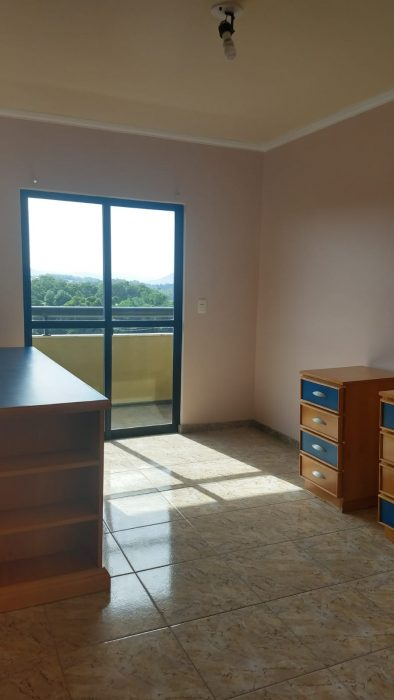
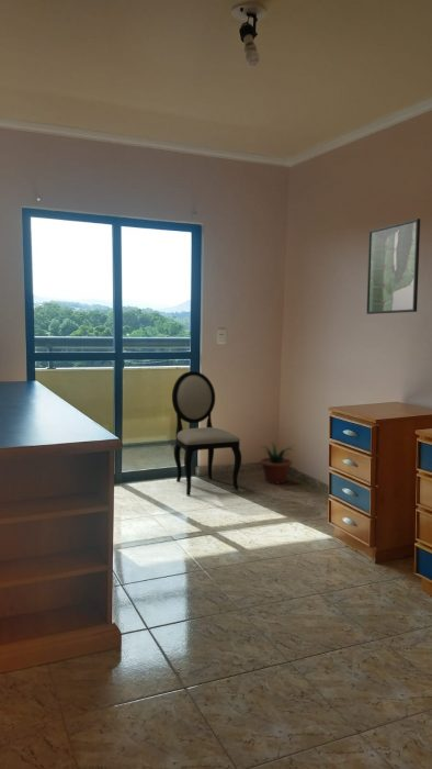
+ potted plant [259,441,295,484]
+ dining chair [171,370,242,497]
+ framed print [366,218,421,315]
